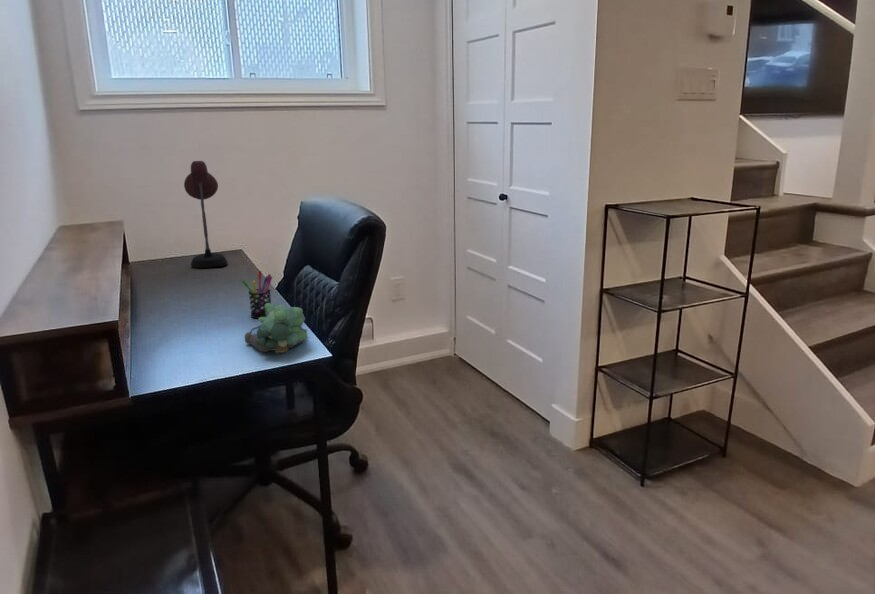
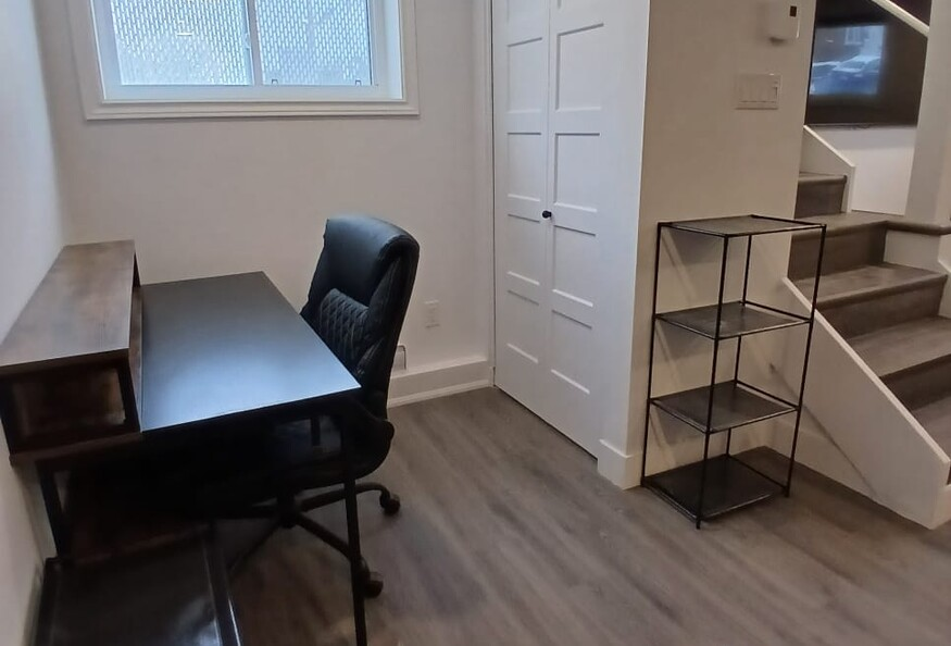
- plant [244,303,308,354]
- pen holder [241,270,273,319]
- desk lamp [183,160,229,269]
